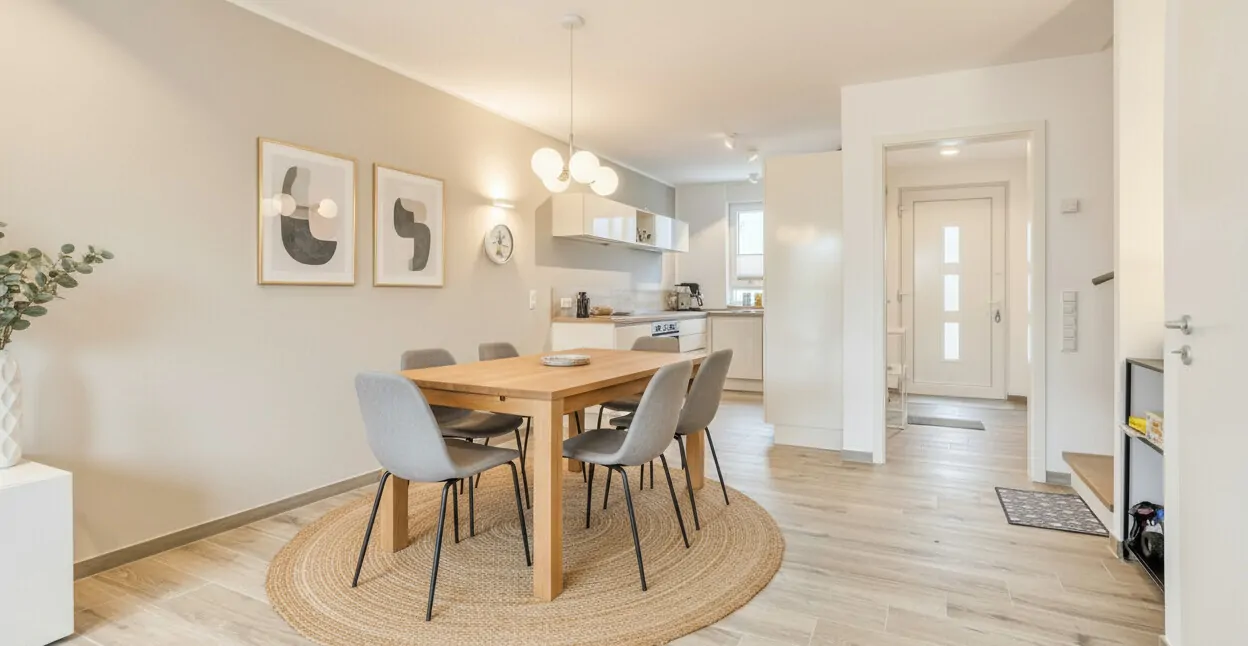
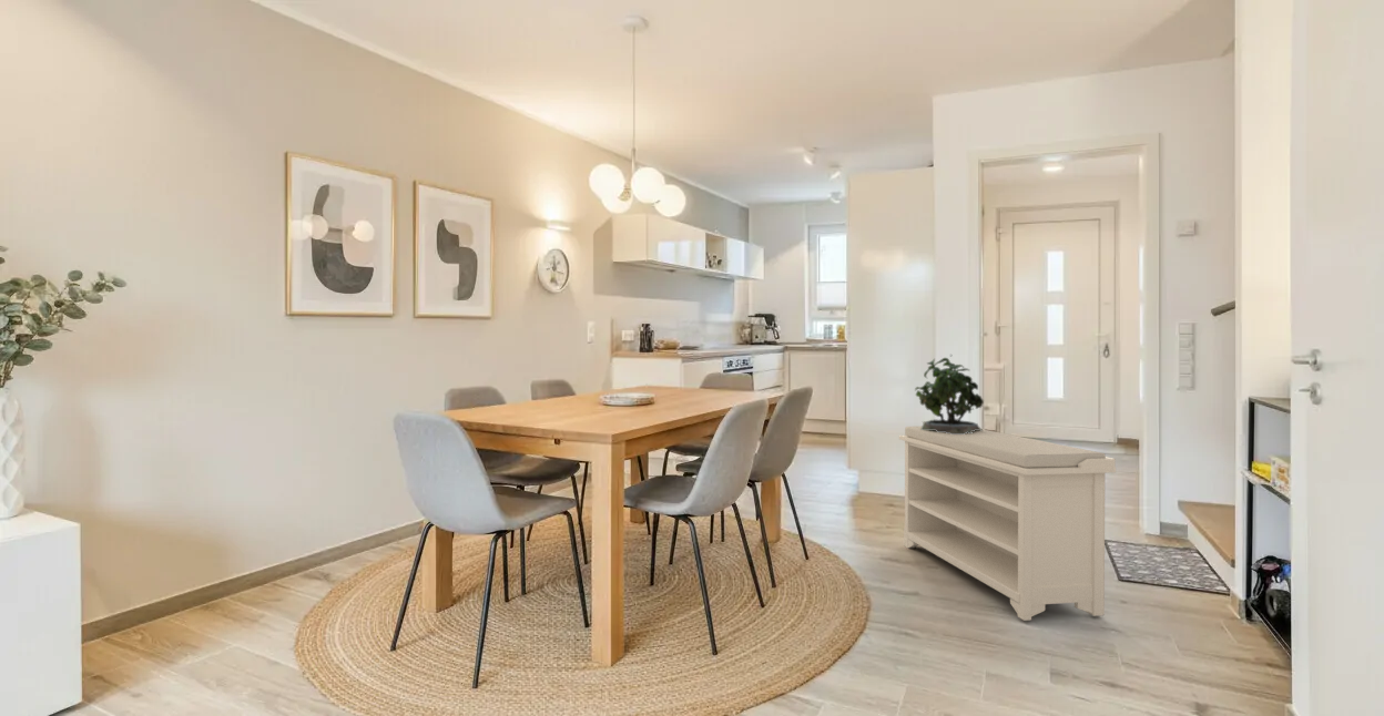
+ bench [898,426,1117,622]
+ potted plant [914,354,985,434]
